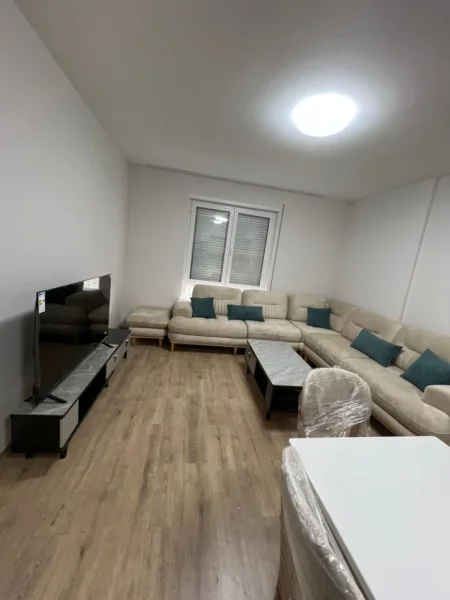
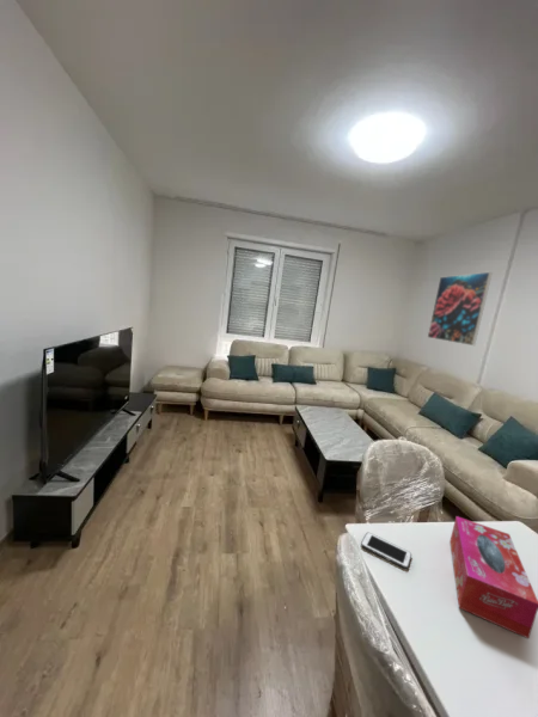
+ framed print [427,271,494,347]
+ cell phone [360,531,412,570]
+ tissue box [448,515,538,639]
